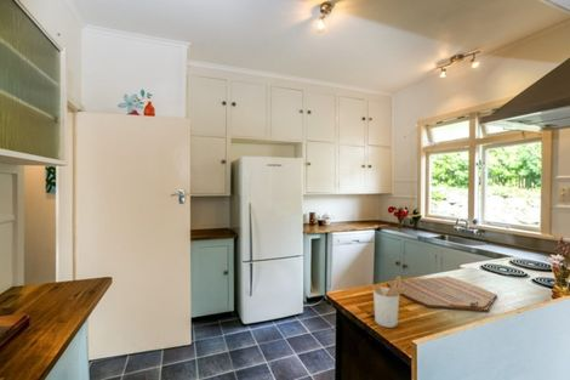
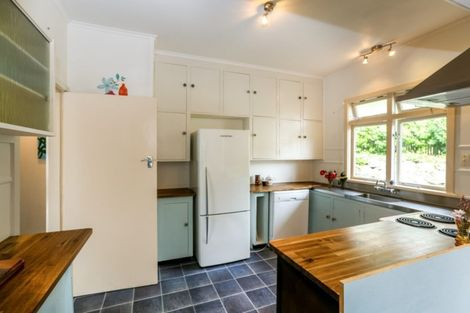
- utensil holder [370,276,409,329]
- cutting board [386,276,498,313]
